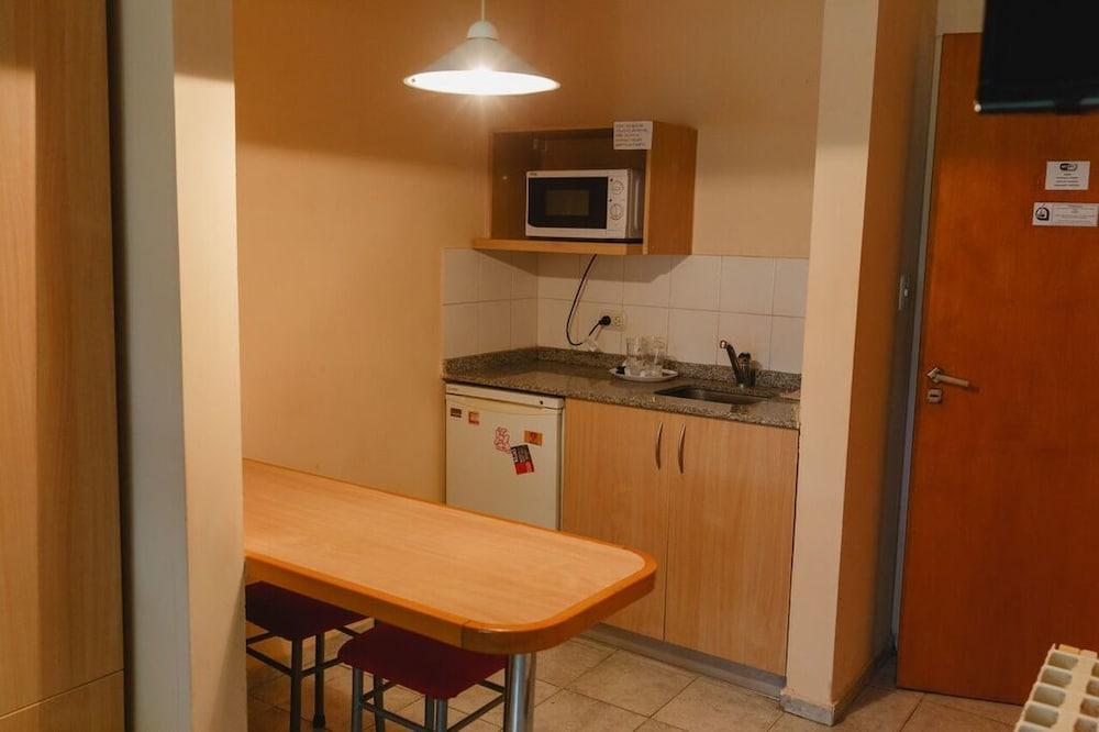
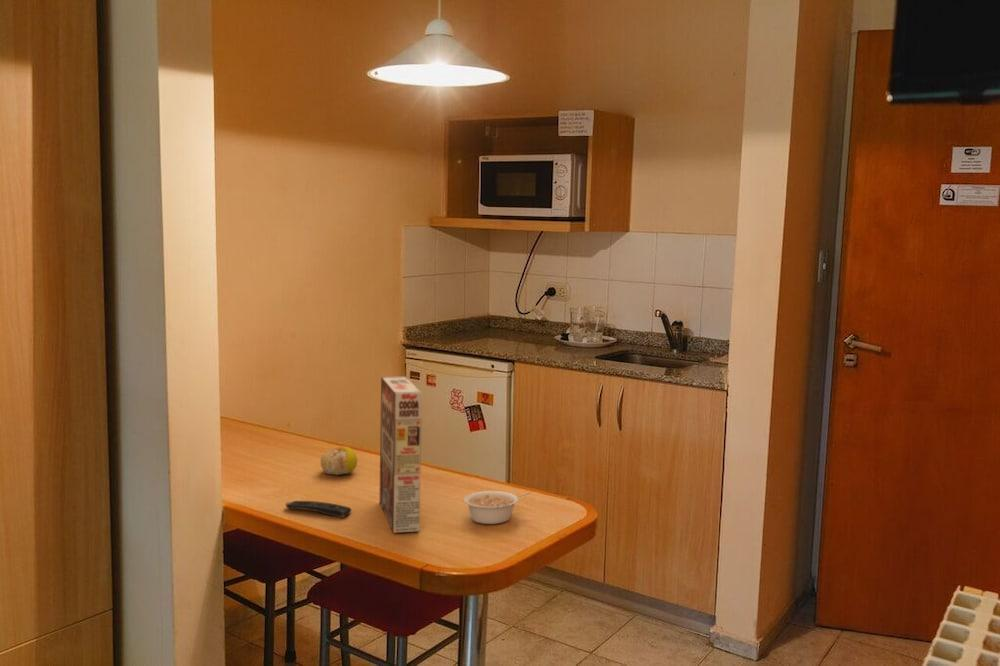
+ fruit [320,445,358,476]
+ legume [463,490,531,525]
+ remote control [284,500,352,519]
+ cereal box [379,375,423,534]
